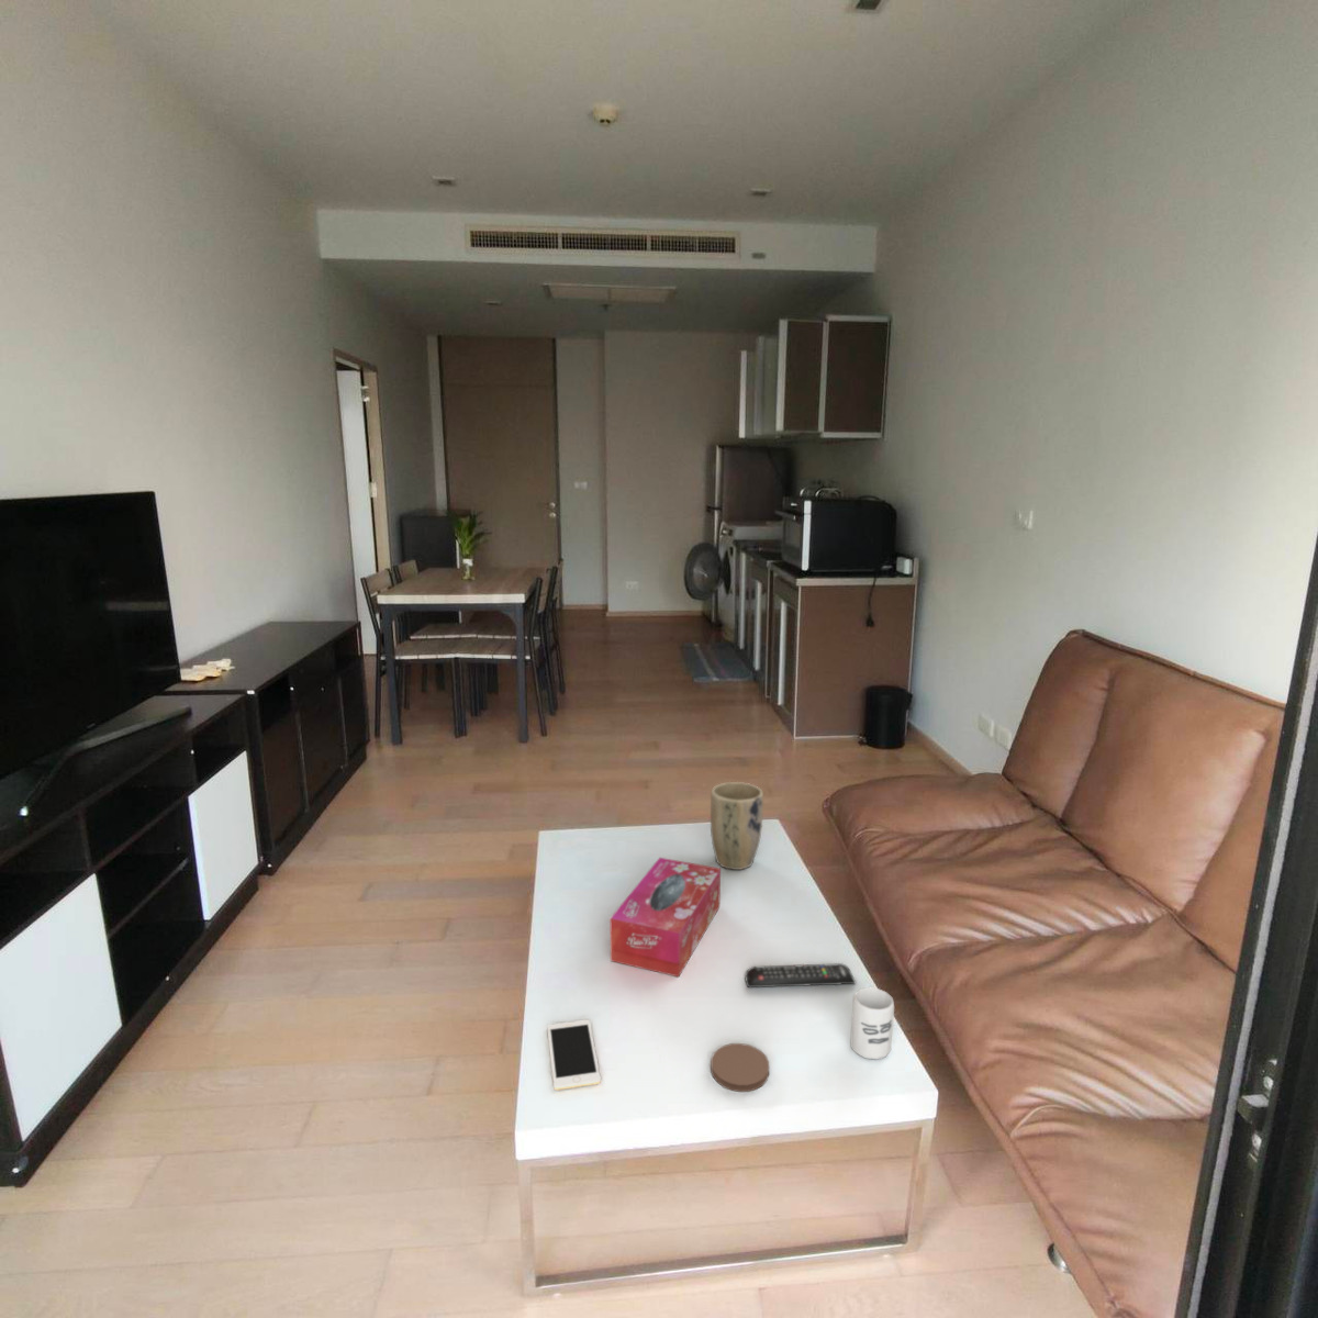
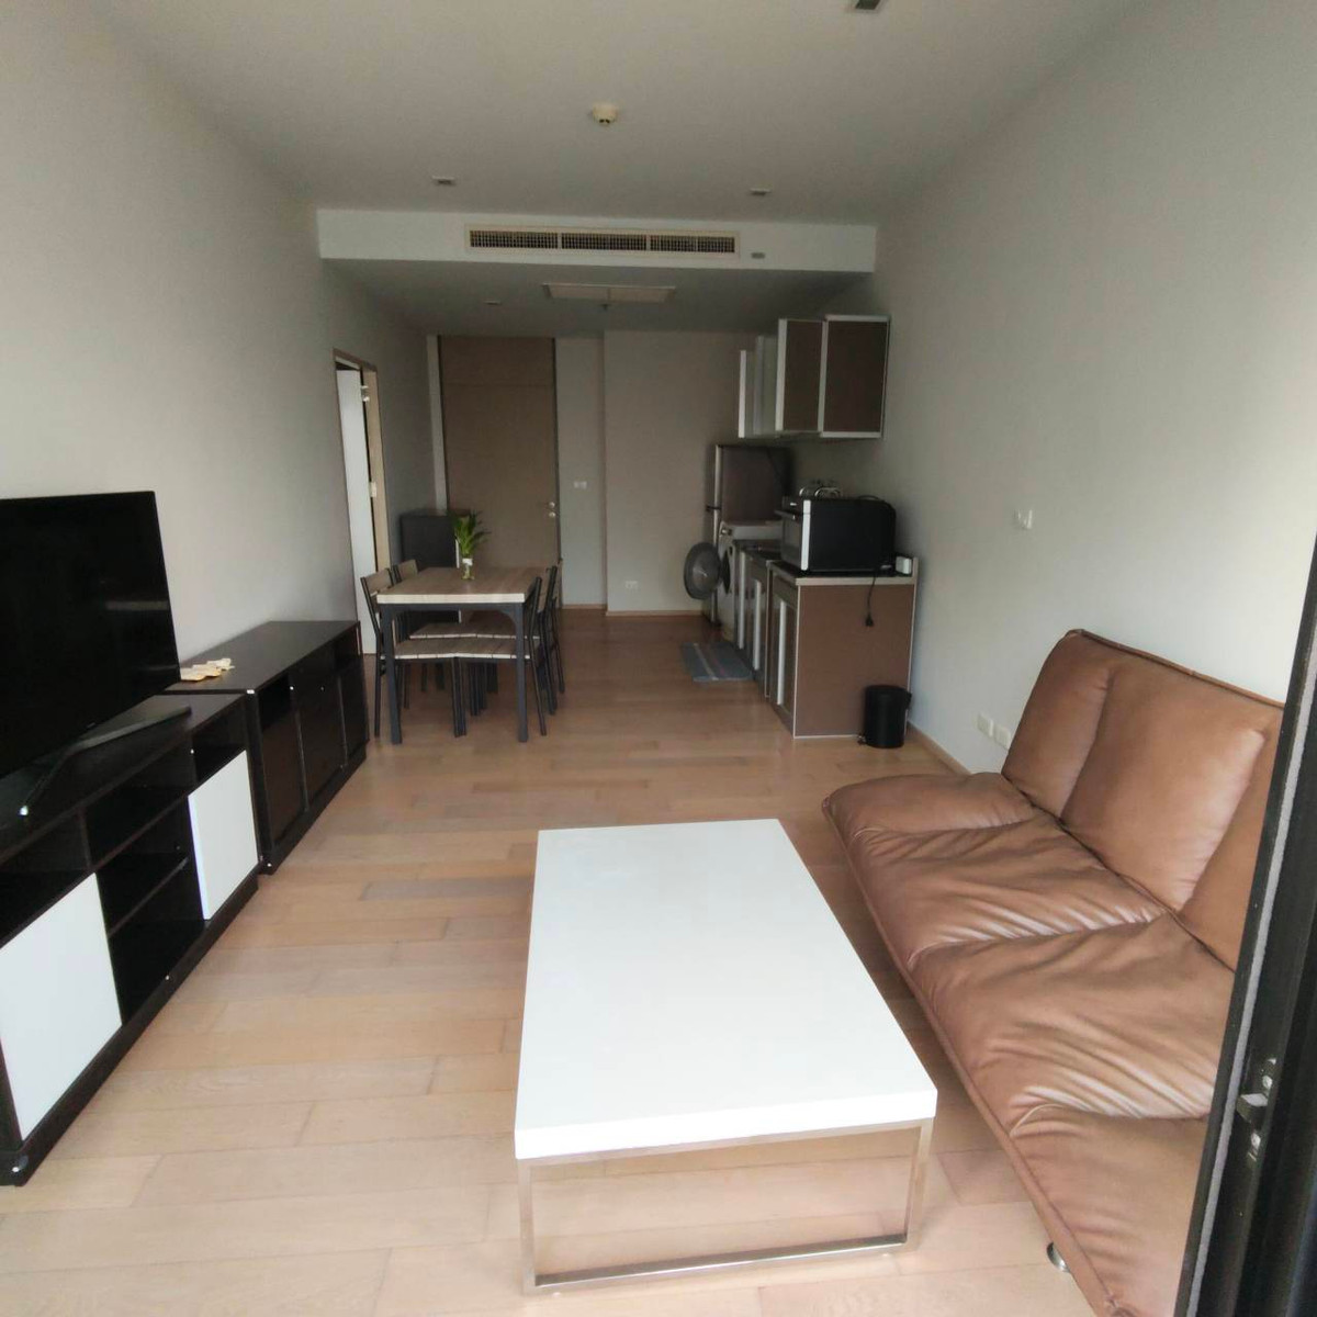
- coaster [710,1043,770,1092]
- cup [848,986,896,1061]
- tissue box [608,857,722,978]
- remote control [743,962,857,988]
- cell phone [546,1019,602,1091]
- plant pot [710,781,764,871]
